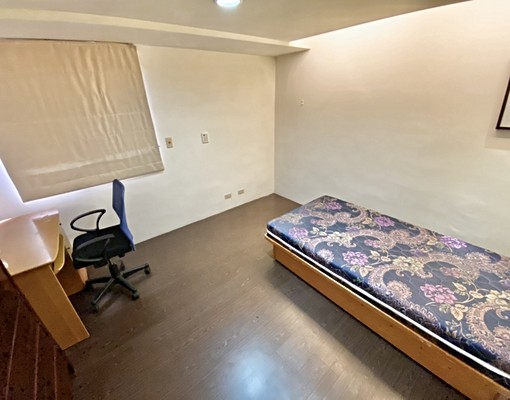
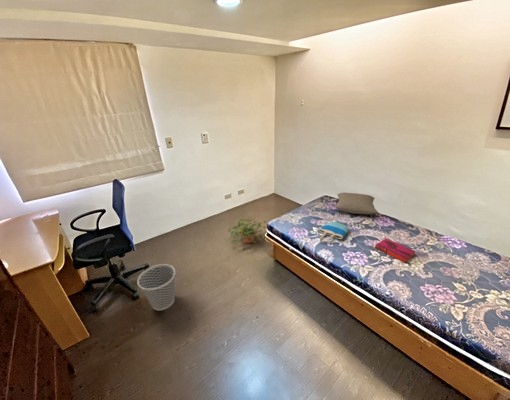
+ tote bag [316,221,350,243]
+ pillow [333,192,379,215]
+ wastebasket [136,263,176,311]
+ hardback book [374,237,417,263]
+ potted plant [227,216,268,245]
